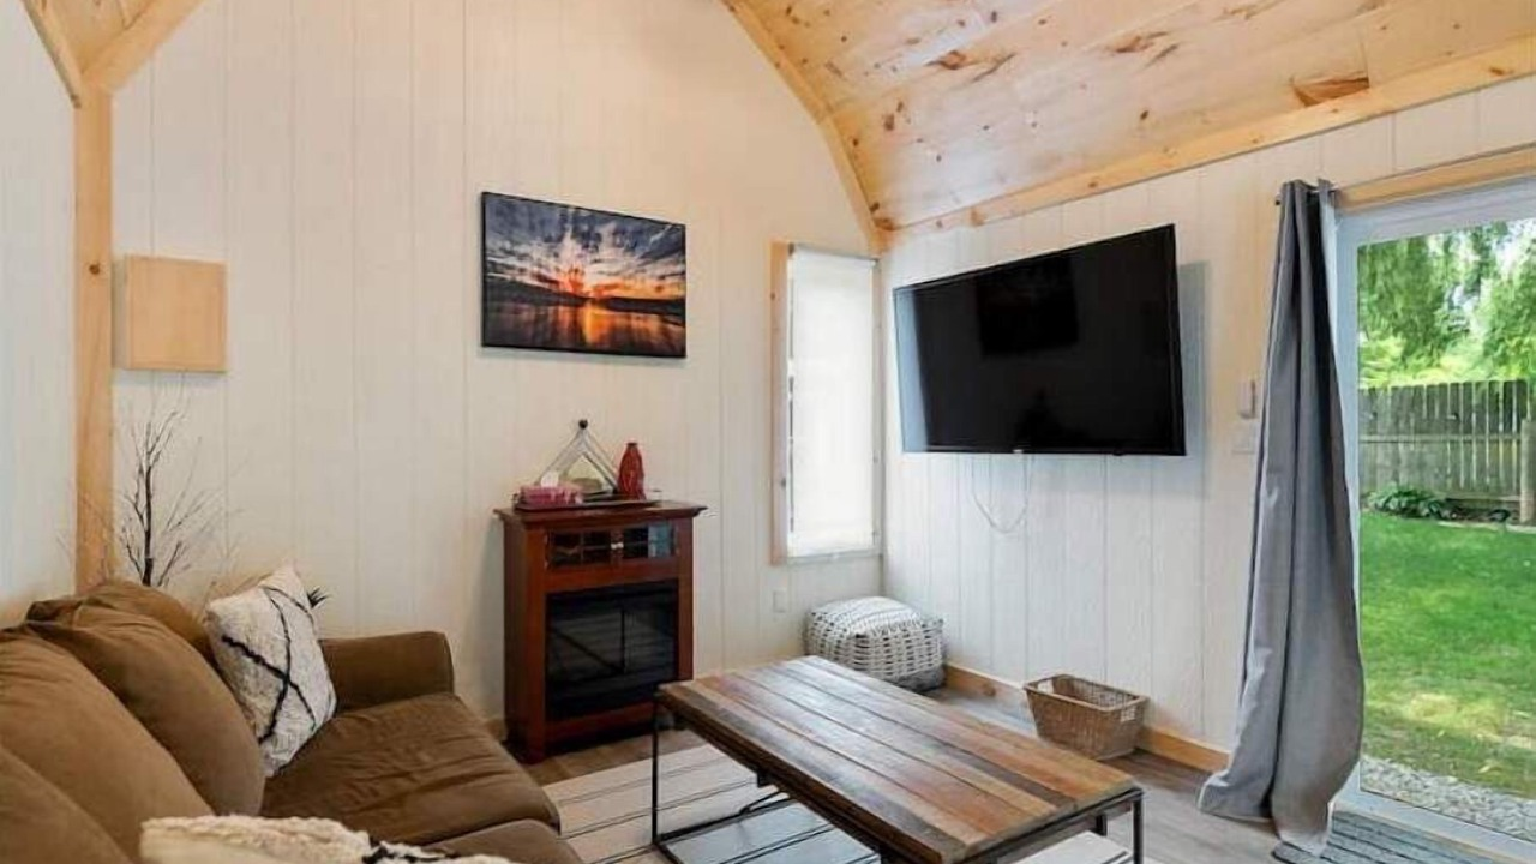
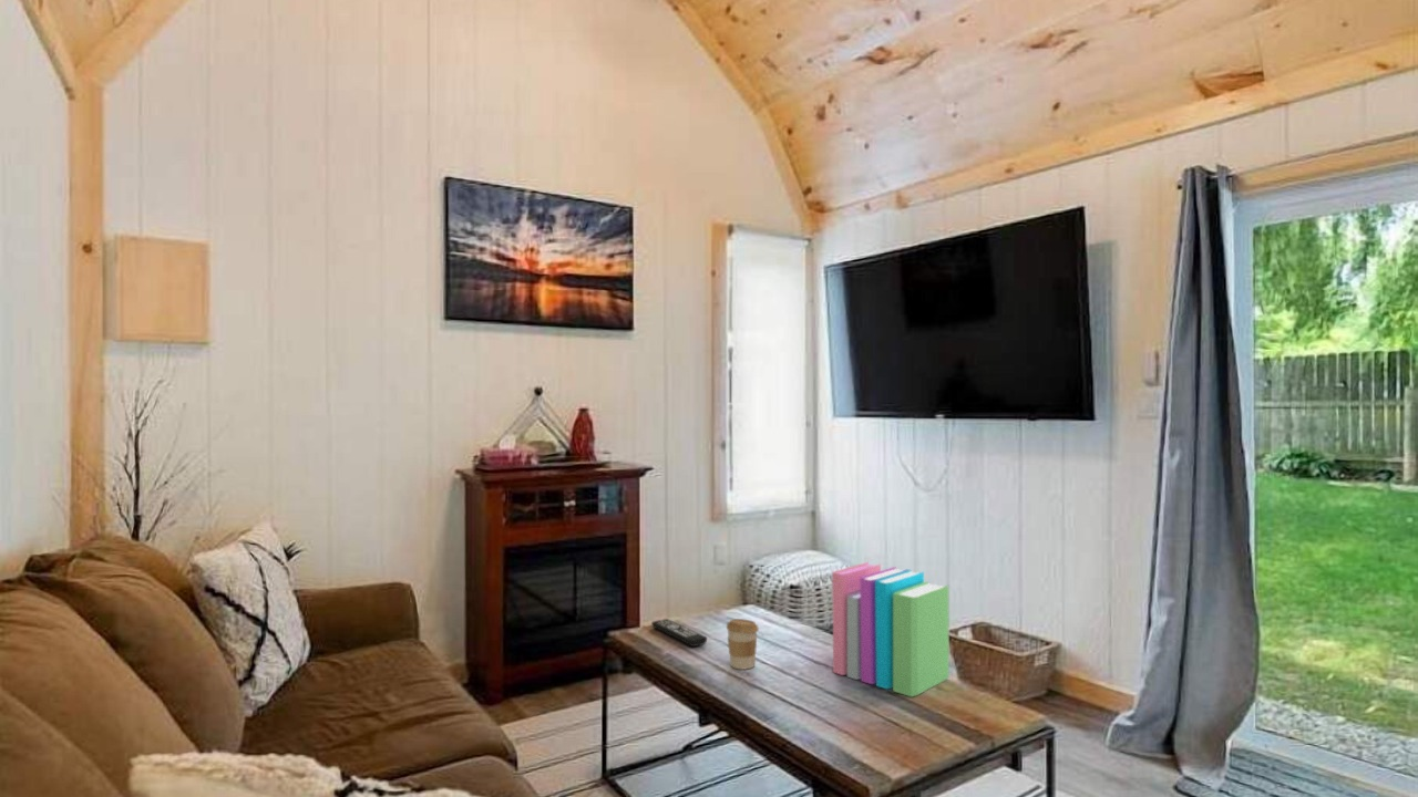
+ coffee cup [726,618,760,671]
+ books [831,561,951,697]
+ remote control [650,618,708,648]
